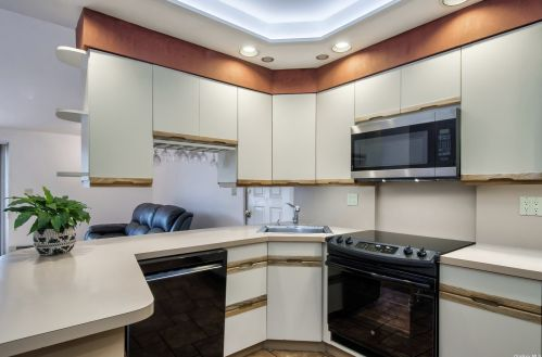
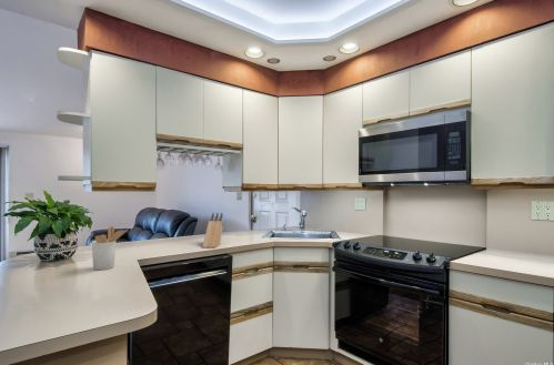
+ knife block [201,212,224,250]
+ utensil holder [91,225,129,271]
